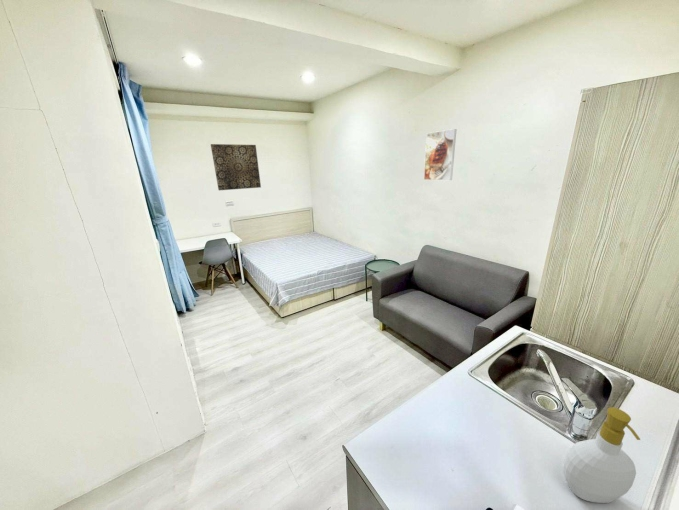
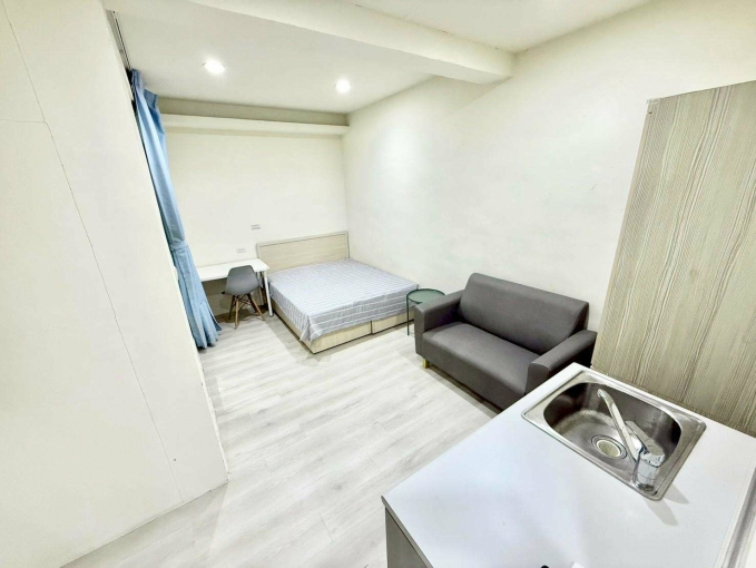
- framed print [423,128,457,181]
- wall art [210,143,262,191]
- soap bottle [563,406,641,504]
